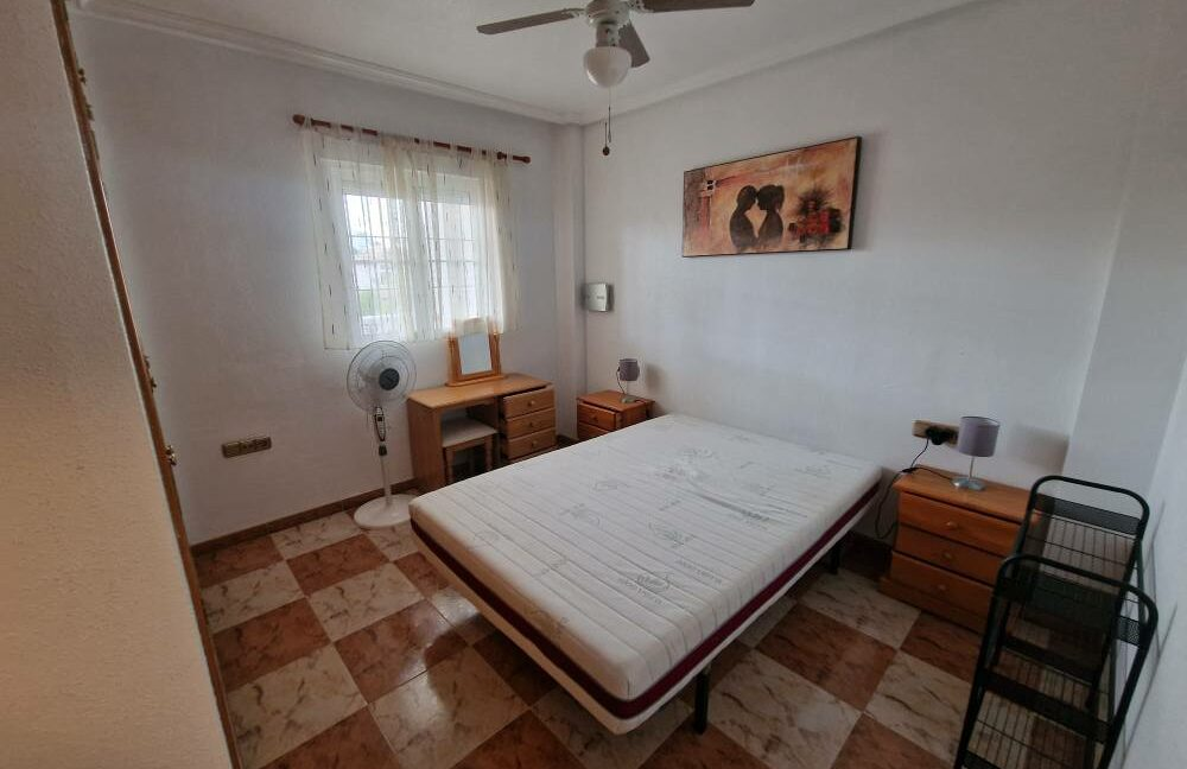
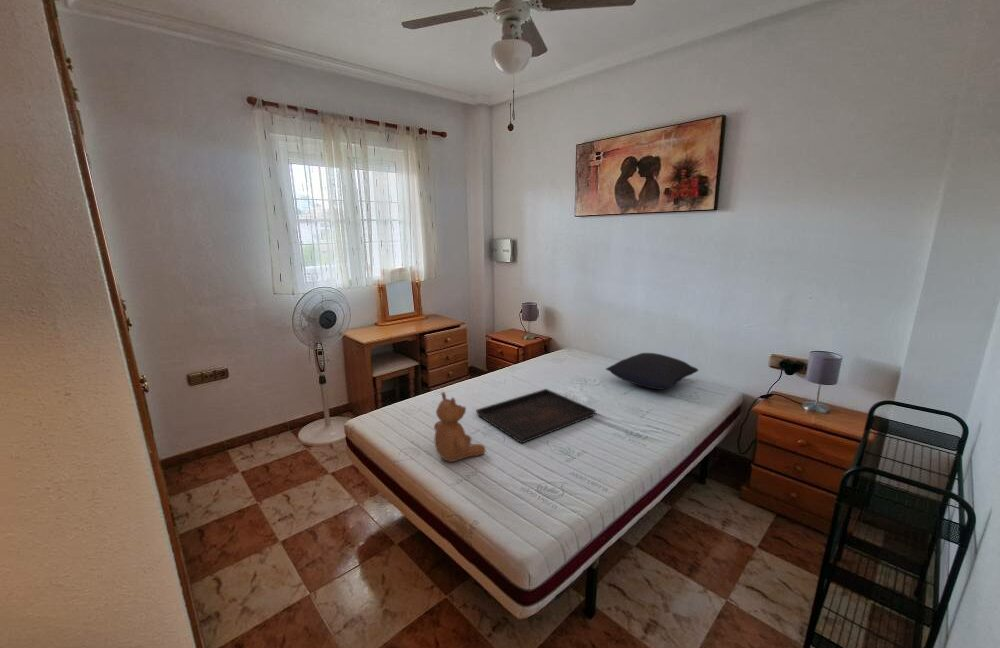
+ pillow [605,352,699,391]
+ serving tray [475,388,597,444]
+ teddy bear [433,391,487,463]
